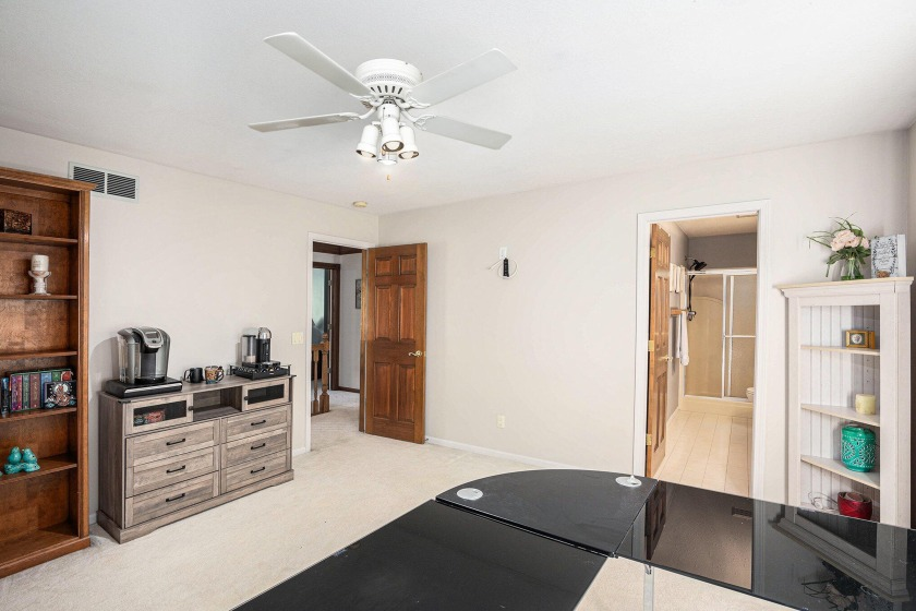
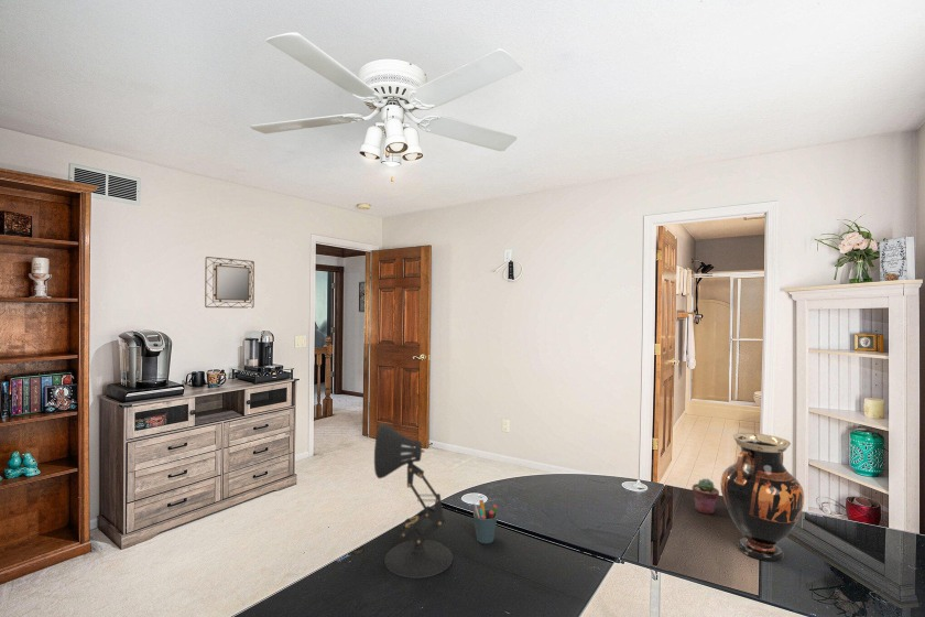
+ potted succulent [692,478,720,515]
+ home mirror [204,256,255,308]
+ desk lamp [373,423,454,580]
+ vase [719,432,805,563]
+ pen holder [472,499,499,544]
